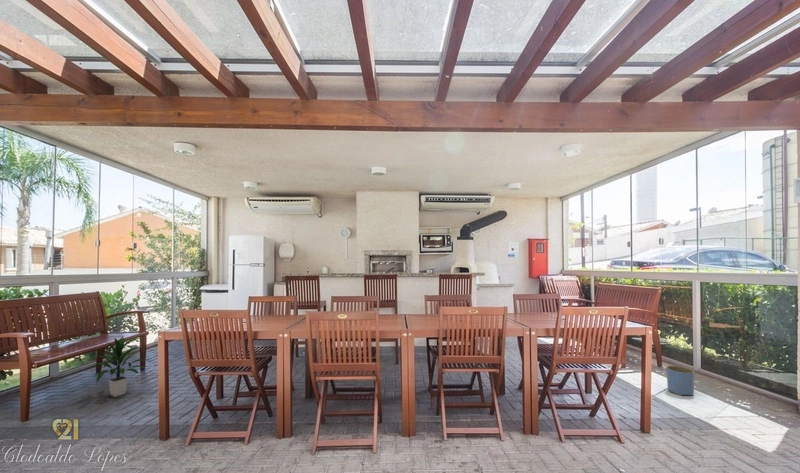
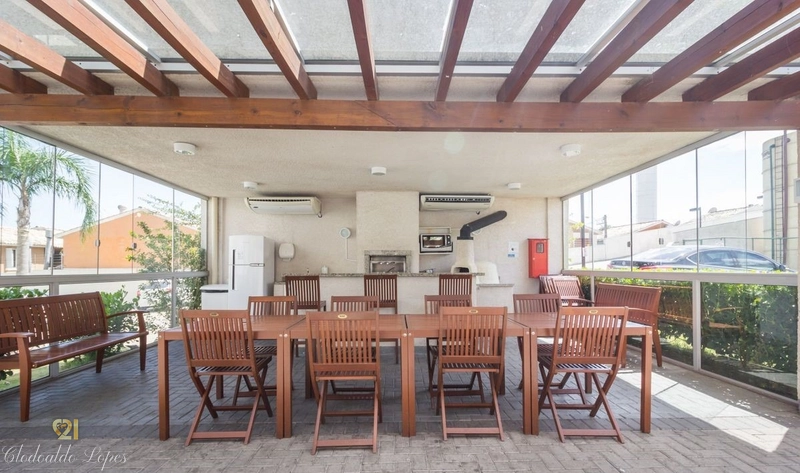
- planter [665,364,696,396]
- indoor plant [92,336,148,398]
